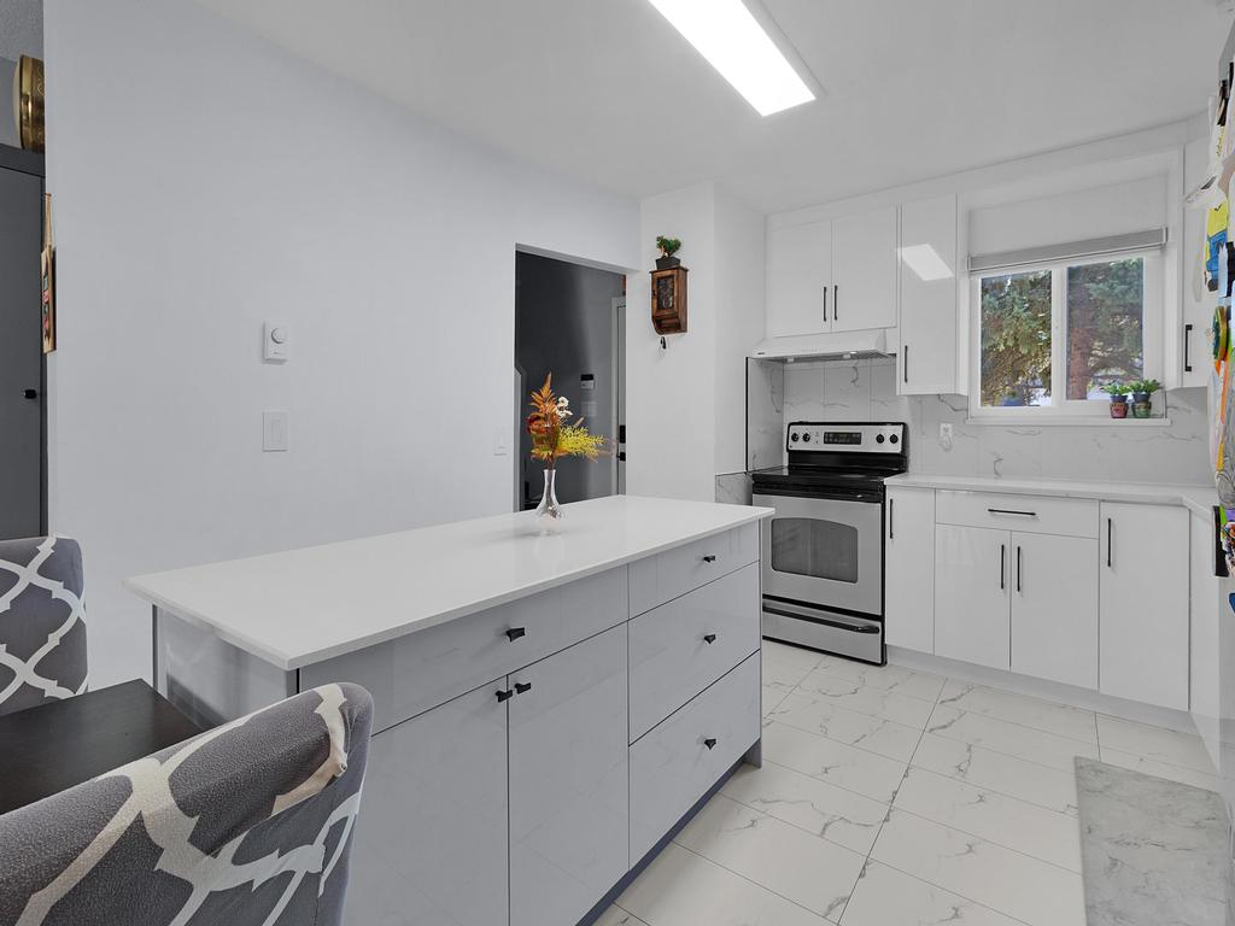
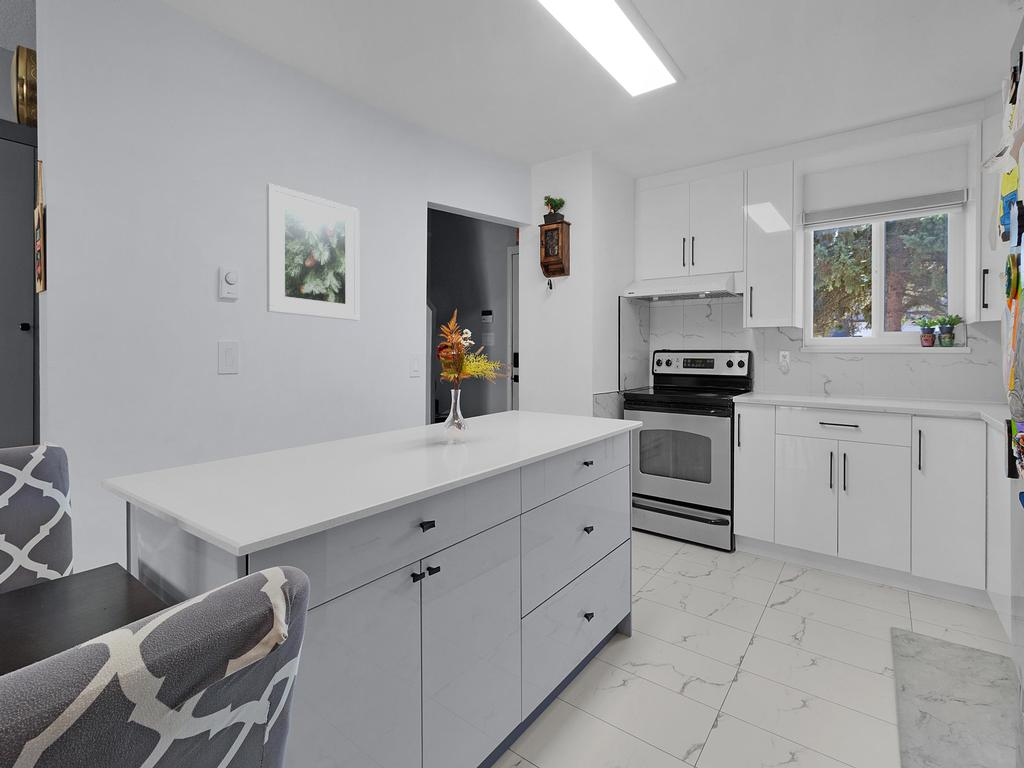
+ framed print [266,183,360,322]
